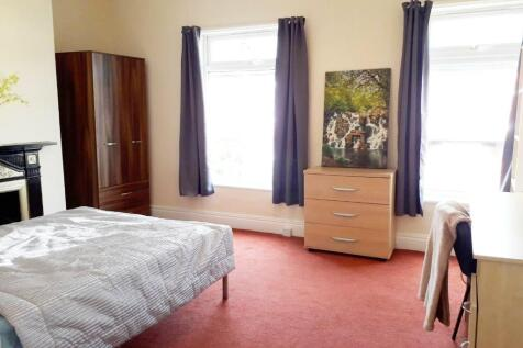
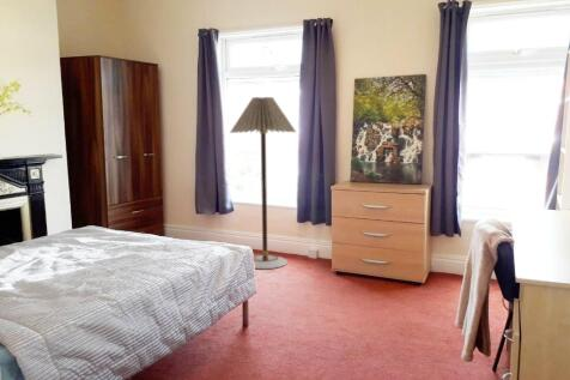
+ floor lamp [229,96,297,270]
